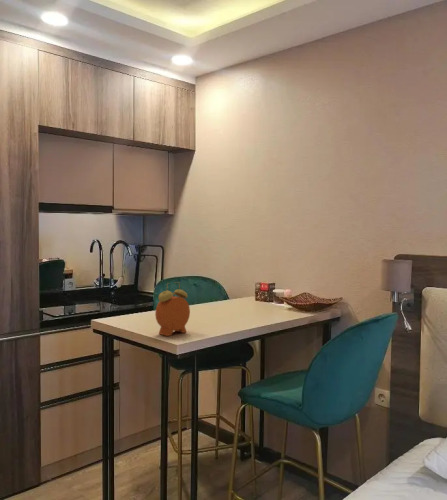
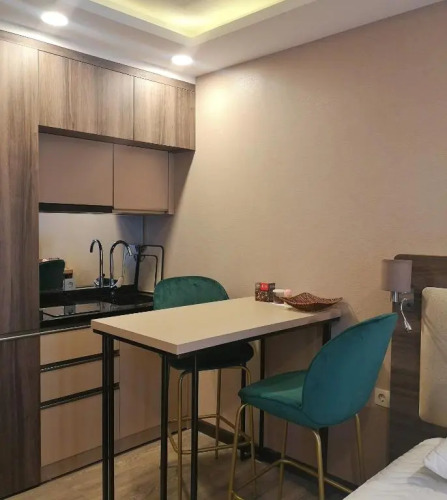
- alarm clock [154,281,191,337]
